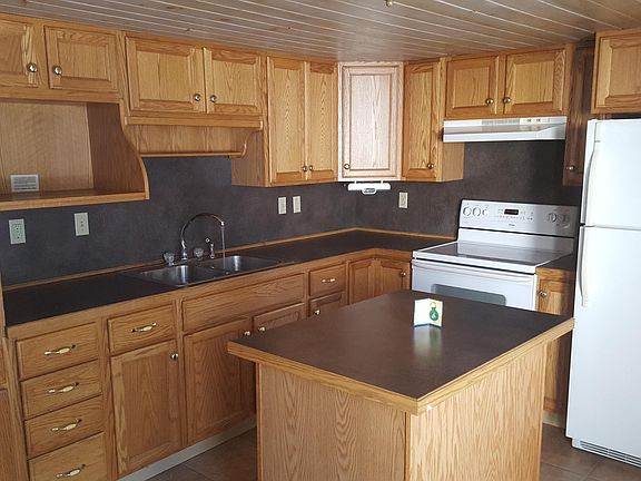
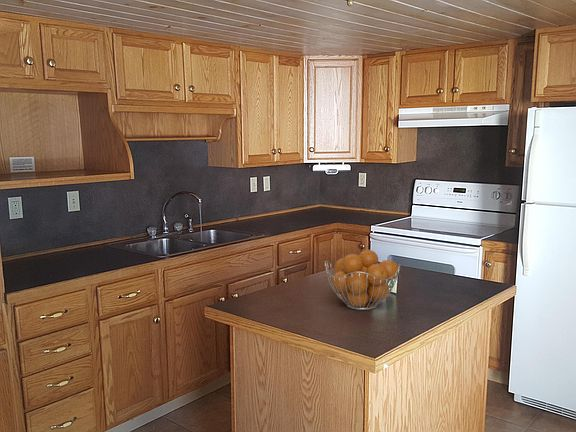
+ fruit basket [324,249,401,311]
